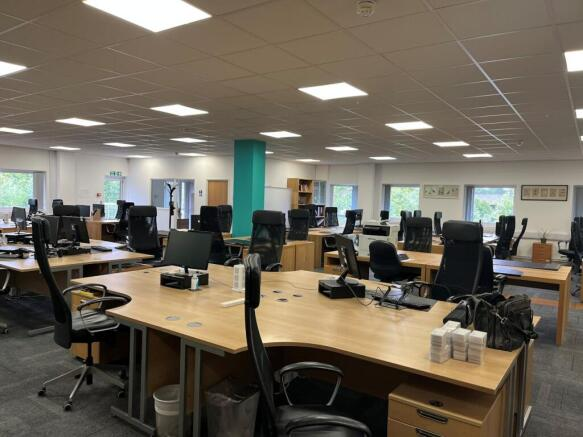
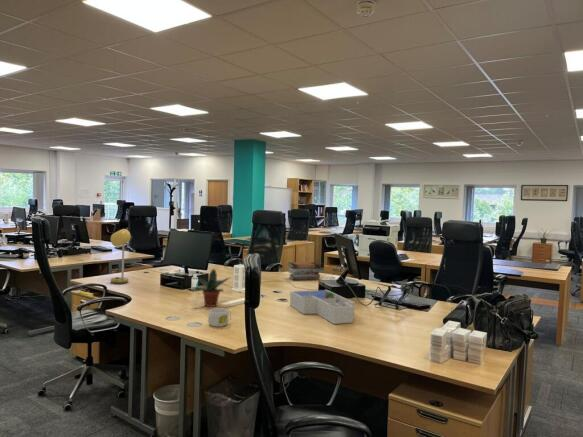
+ desk organizer [289,289,356,325]
+ potted plant [188,268,231,308]
+ mug [207,307,232,328]
+ book stack [287,261,322,281]
+ desk lamp [110,228,132,285]
